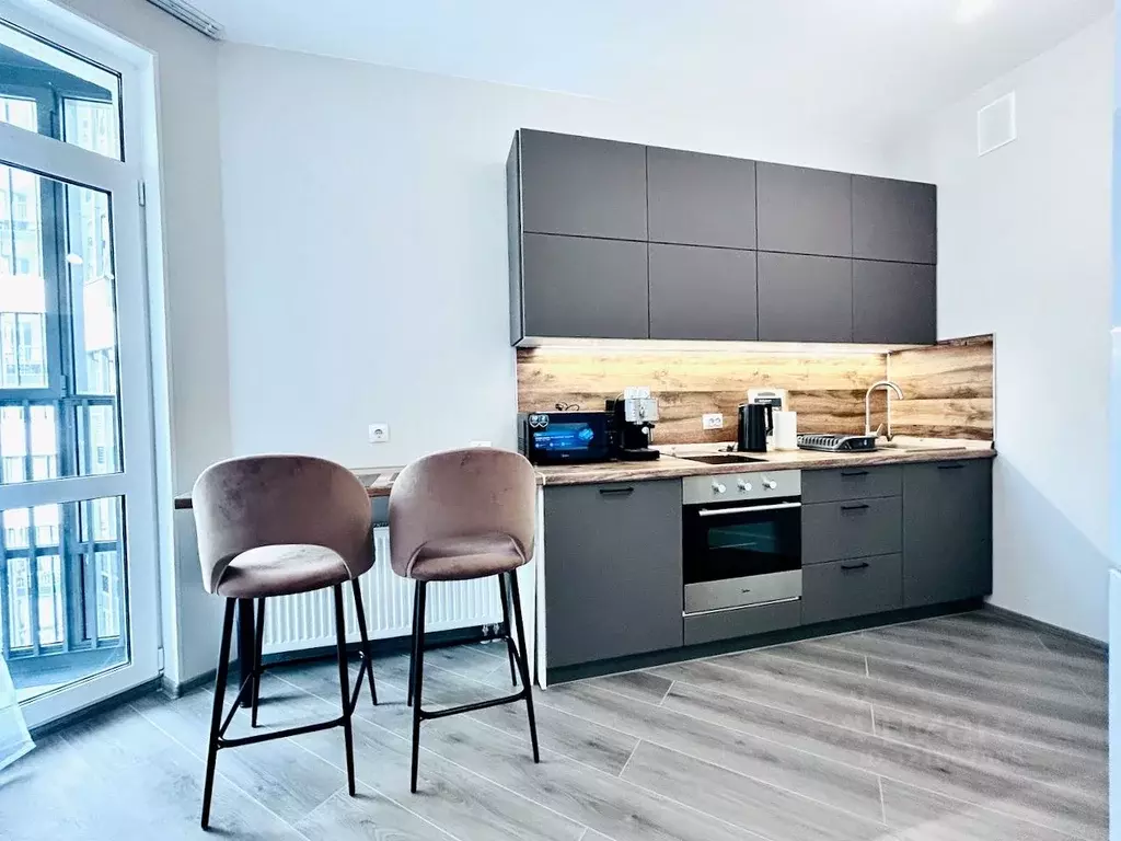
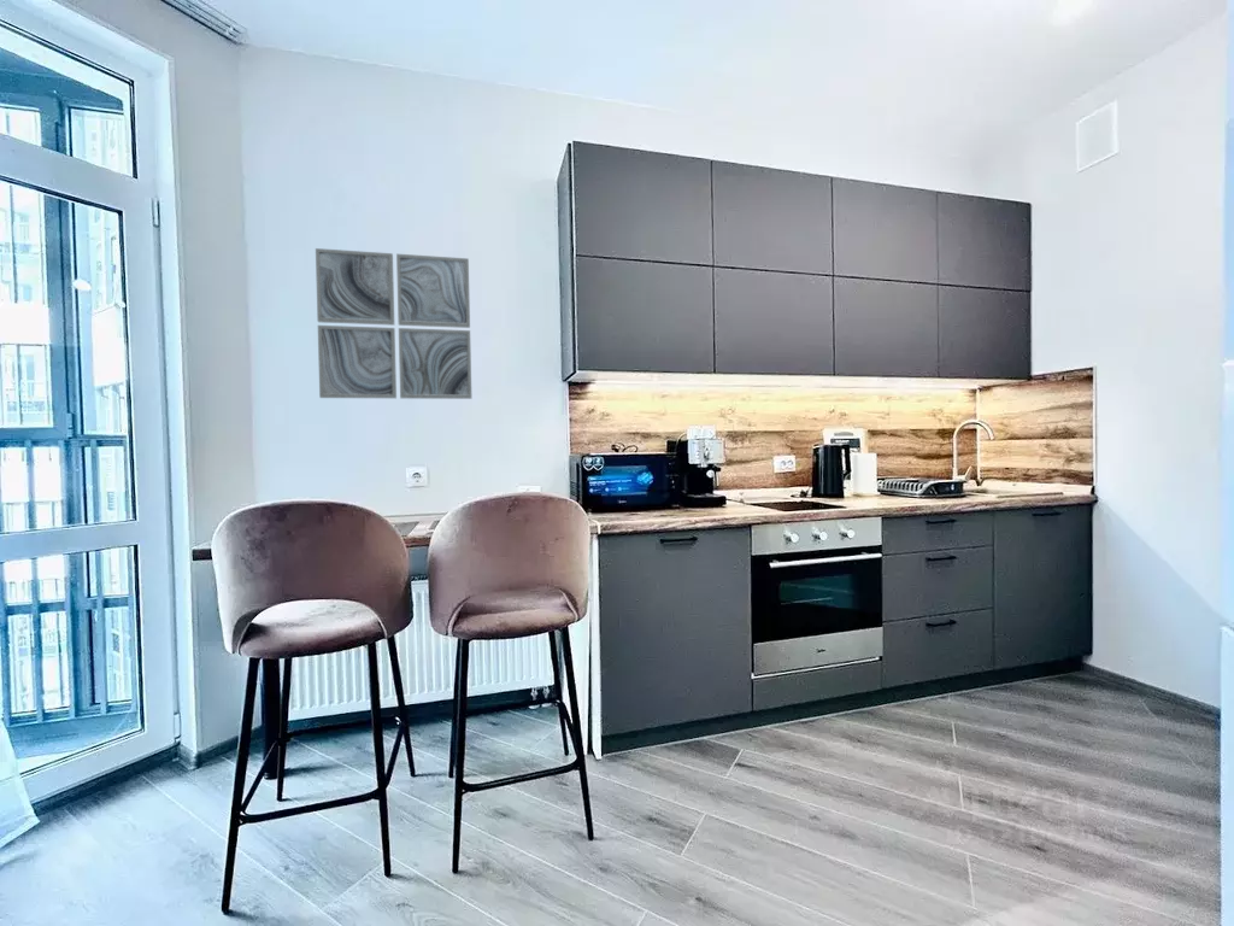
+ wall art [315,247,472,400]
